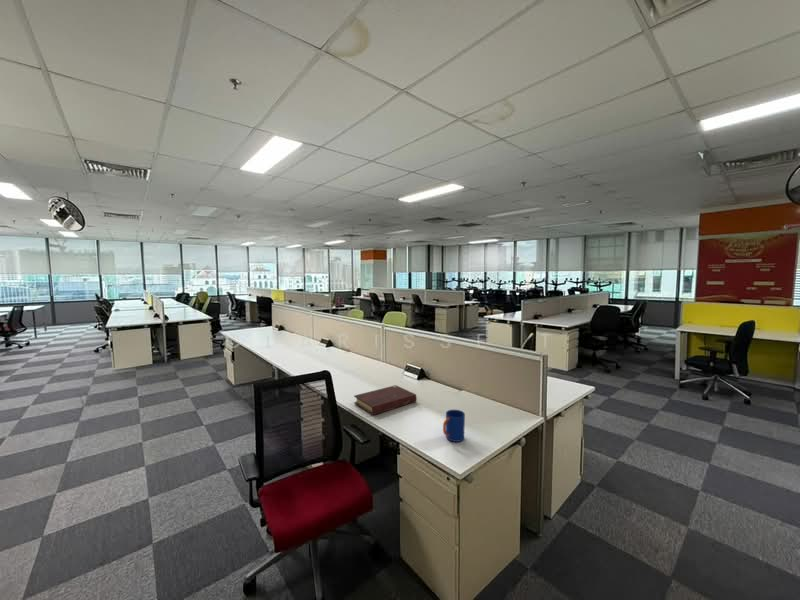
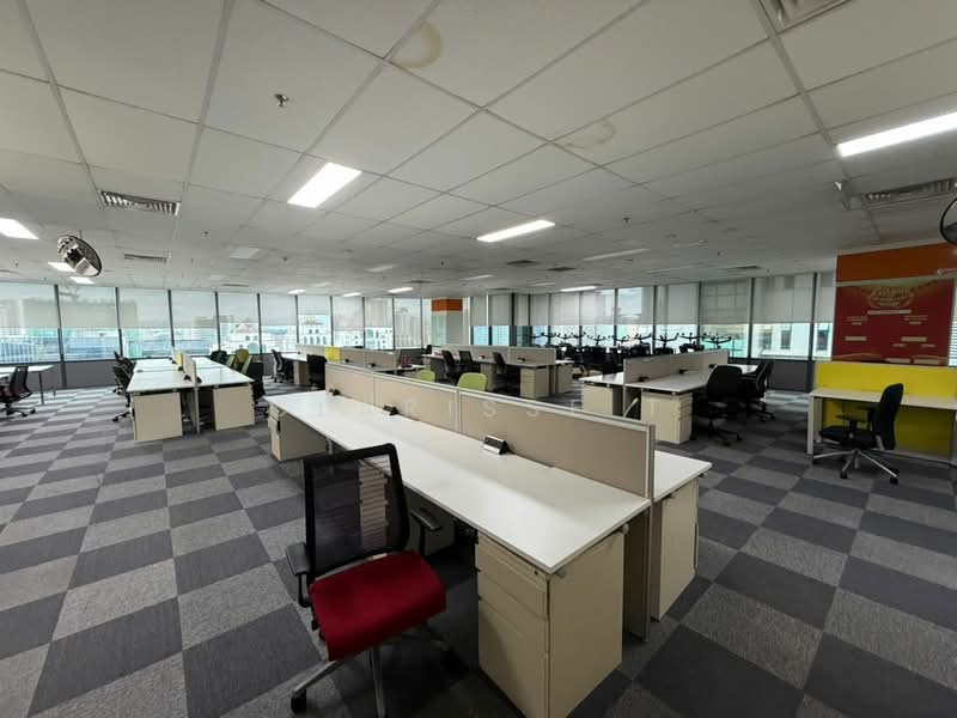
- mug [442,409,466,443]
- book [353,384,418,416]
